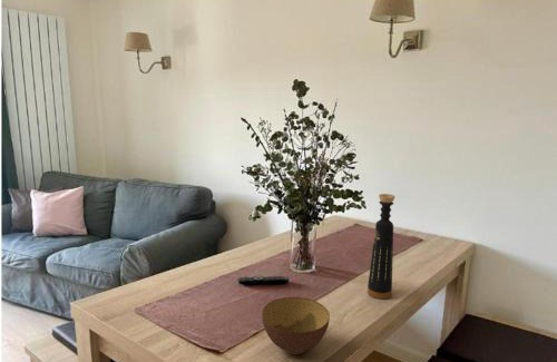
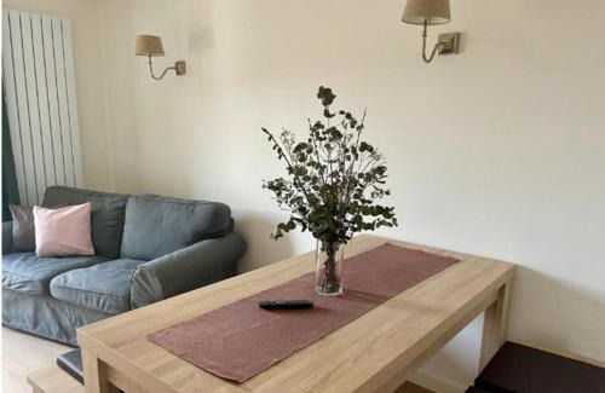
- bottle [367,193,395,300]
- bowl [261,296,331,355]
